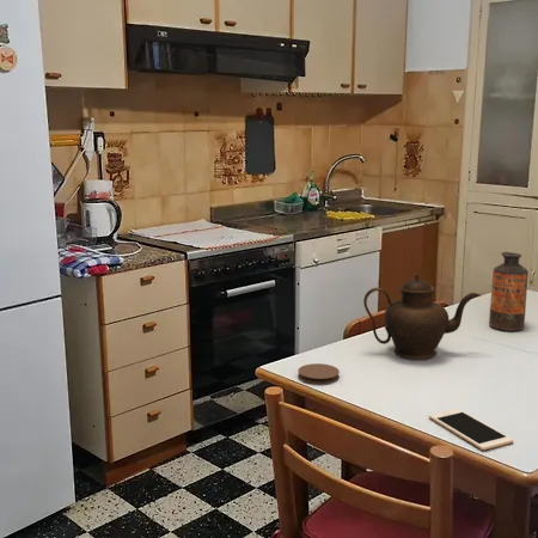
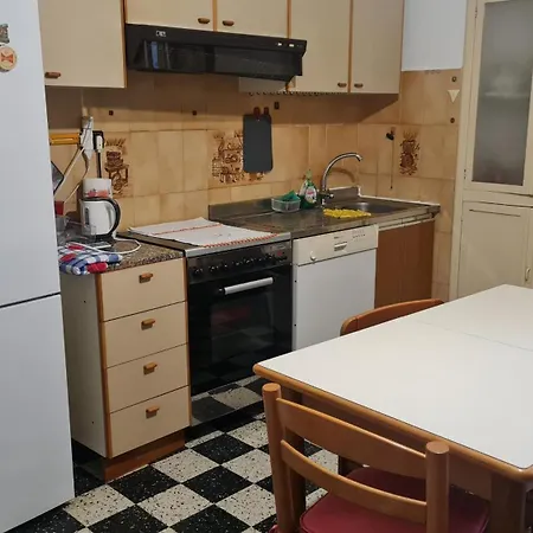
- cell phone [428,408,514,451]
- teapot [362,274,482,361]
- bottle [488,251,530,332]
- coaster [296,362,341,385]
